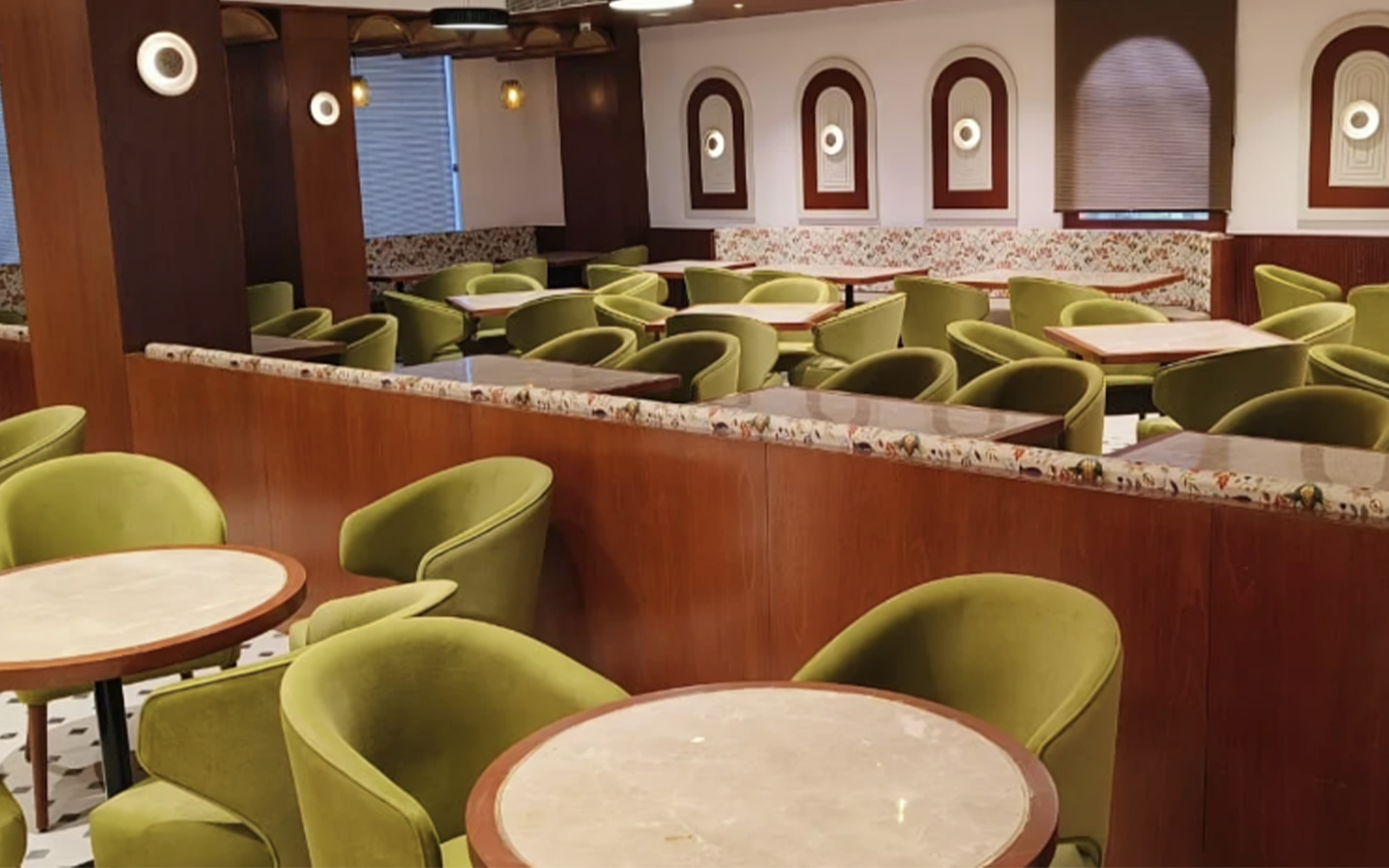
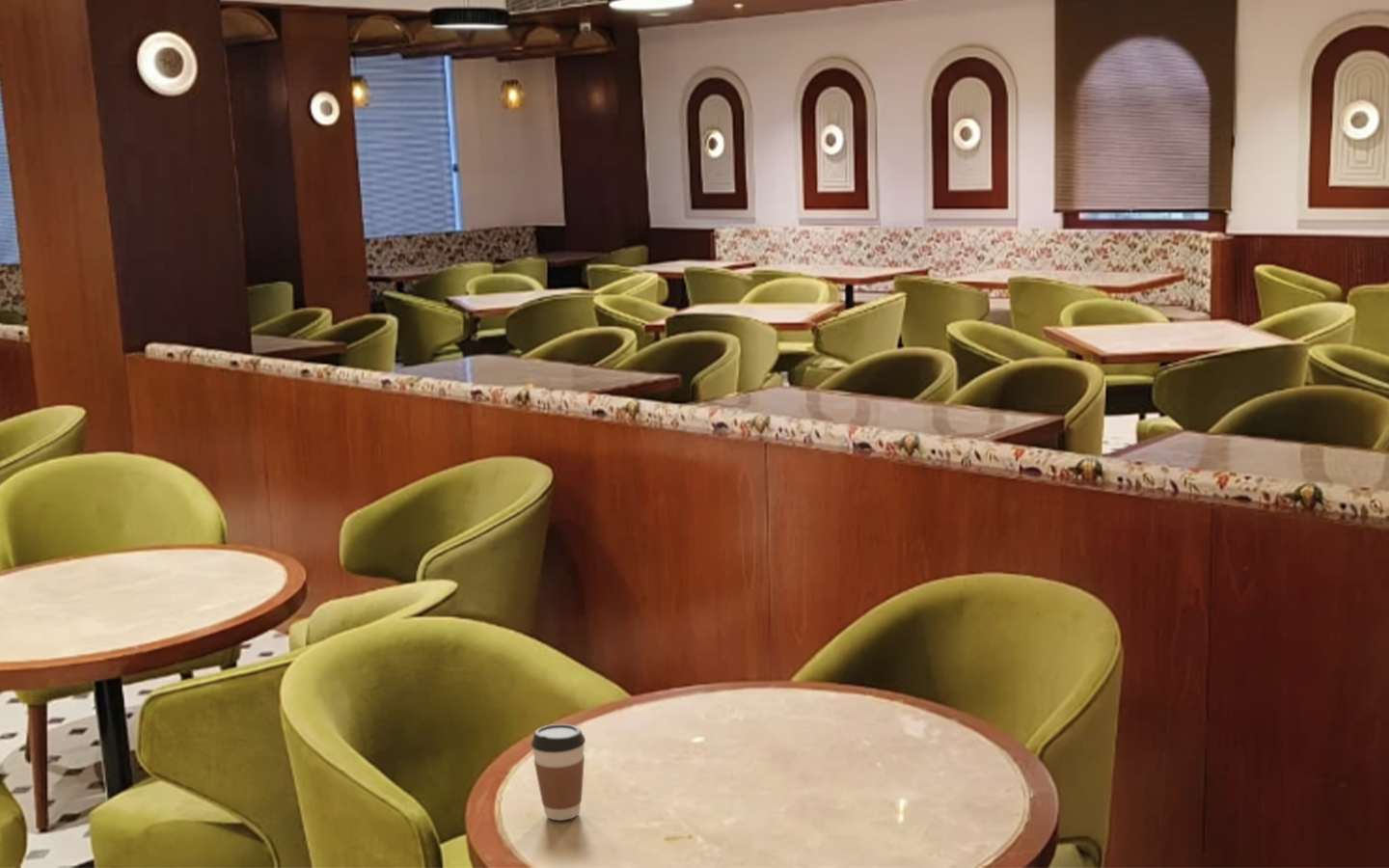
+ coffee cup [531,723,586,822]
